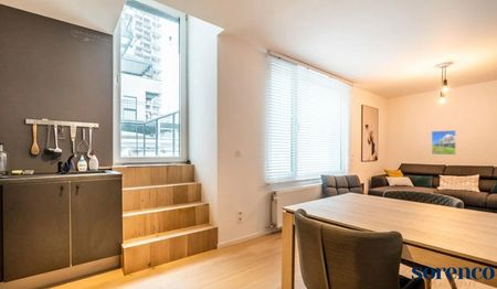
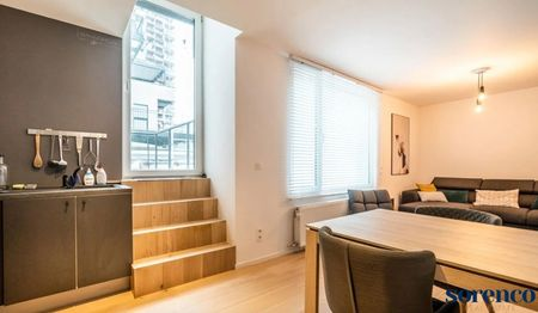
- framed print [431,129,457,156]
